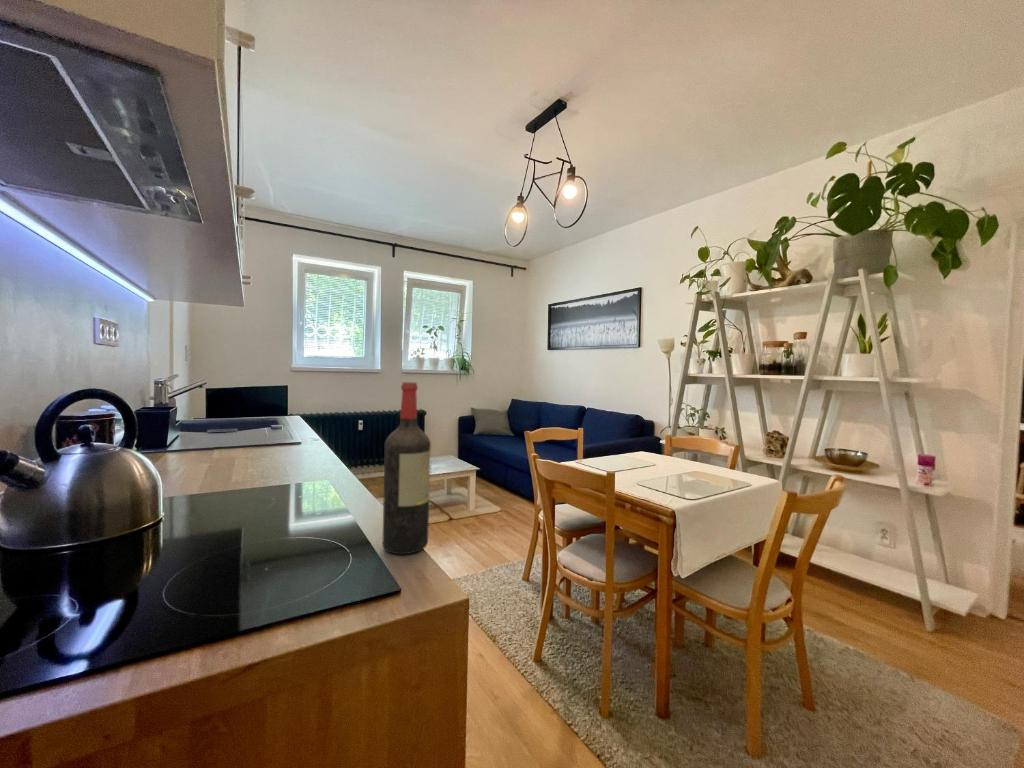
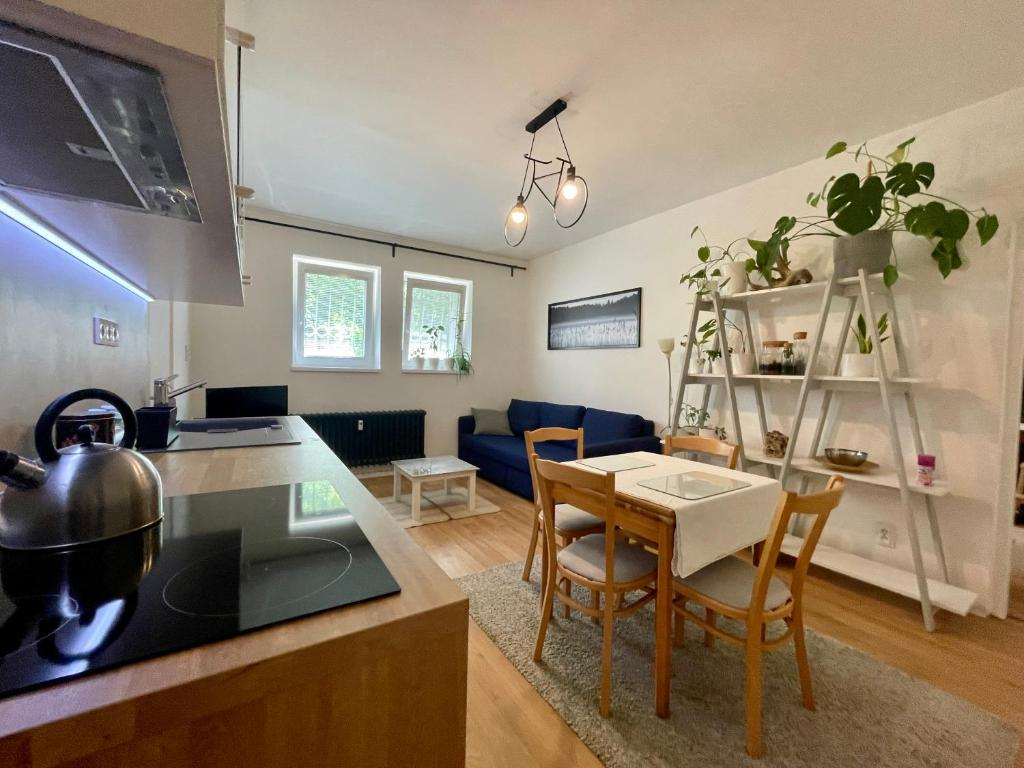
- wine bottle [382,381,432,555]
